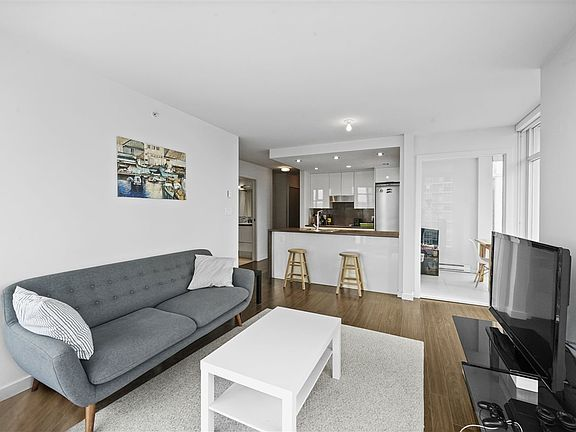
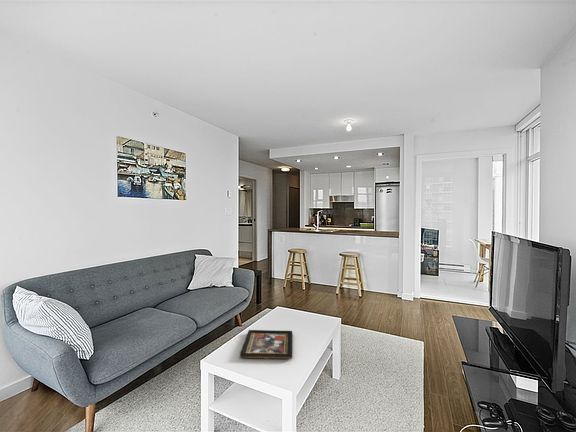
+ decorative tray [239,329,293,360]
